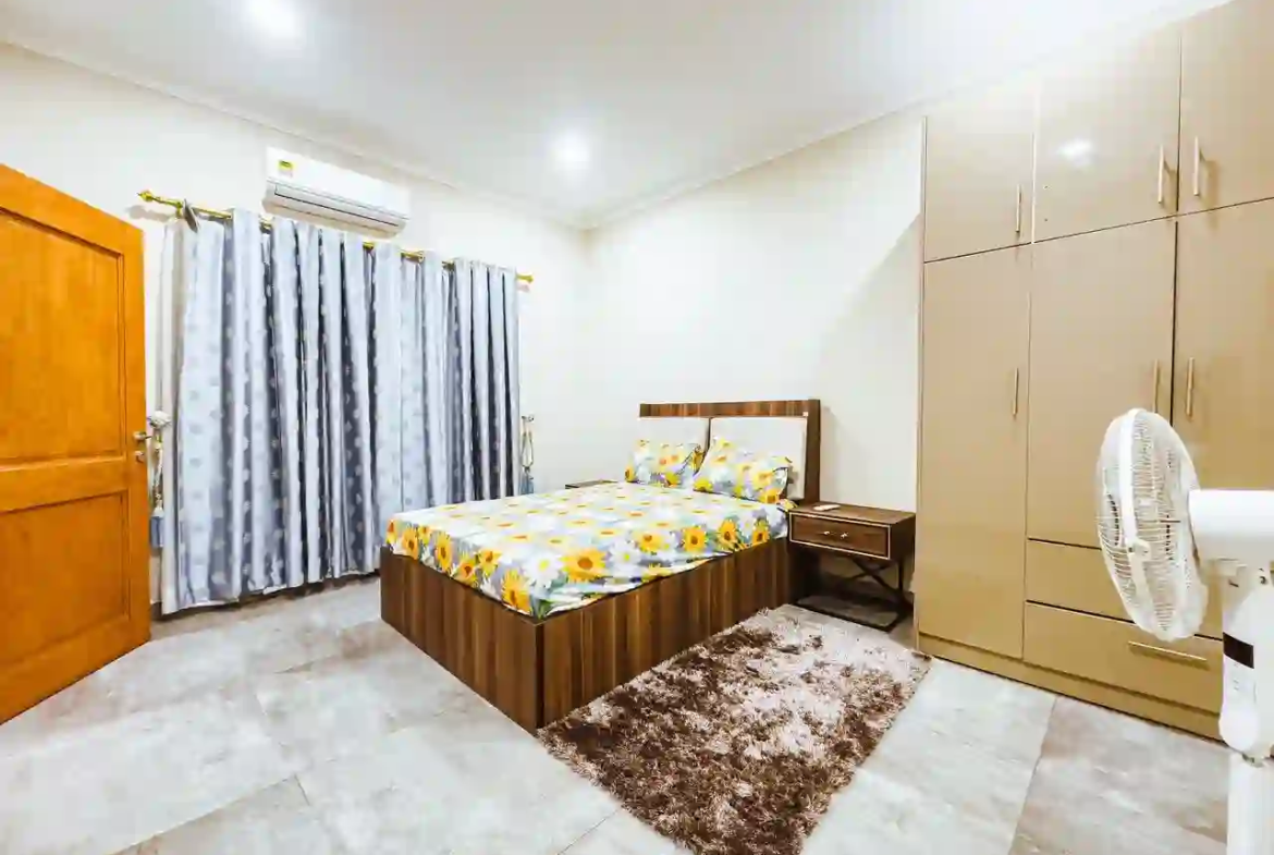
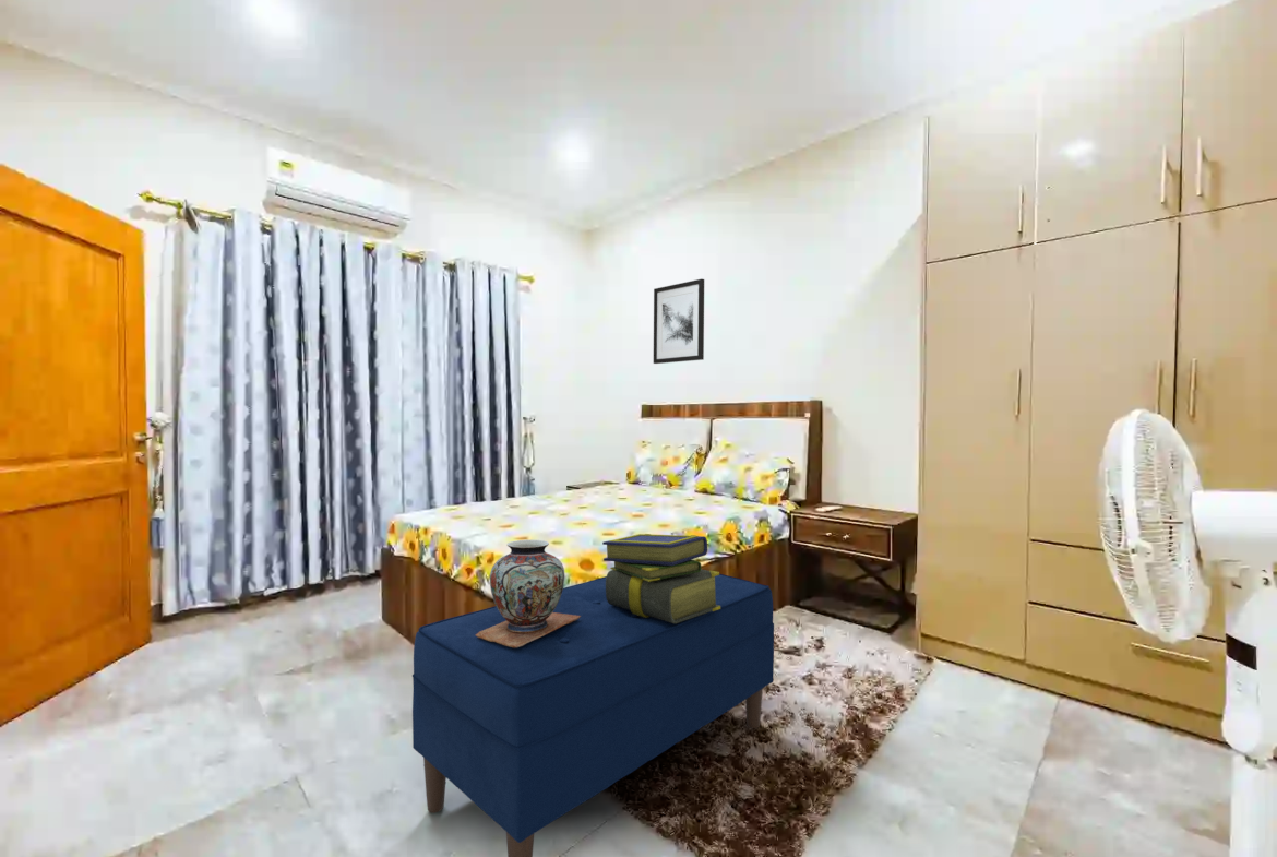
+ wall art [653,278,705,365]
+ decorative vase [476,539,581,647]
+ bench [411,573,775,857]
+ stack of books [601,533,720,623]
